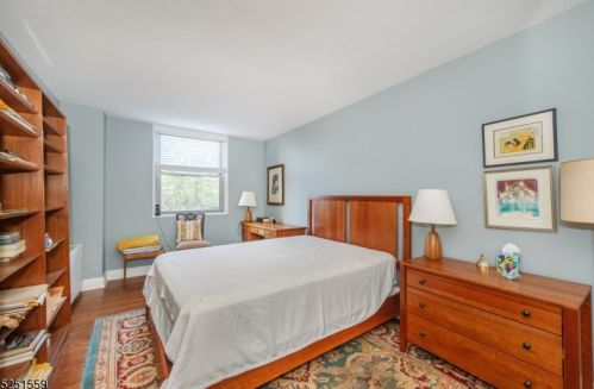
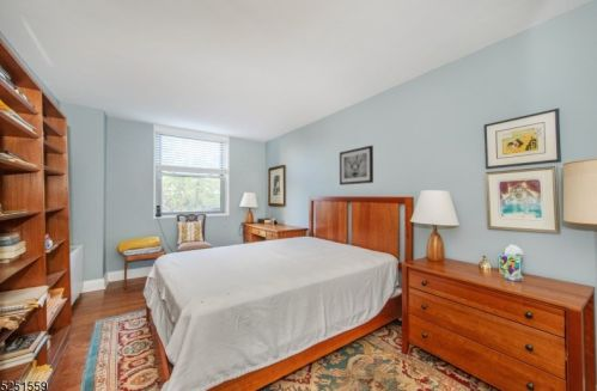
+ wall art [339,145,374,187]
